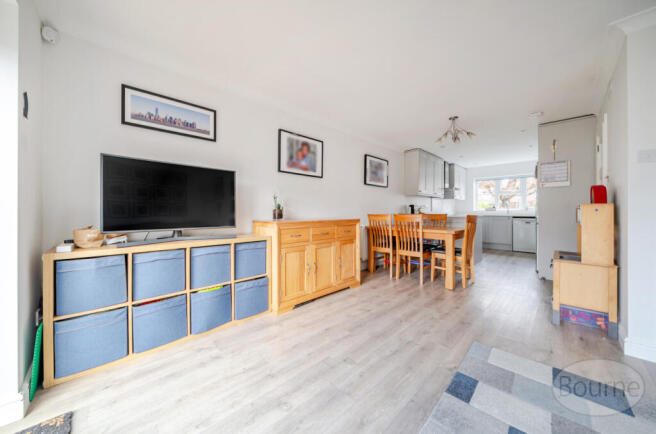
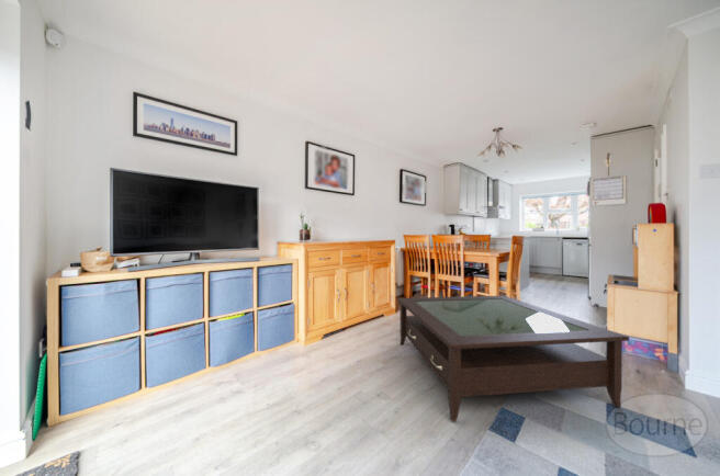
+ coffee table [396,295,630,422]
